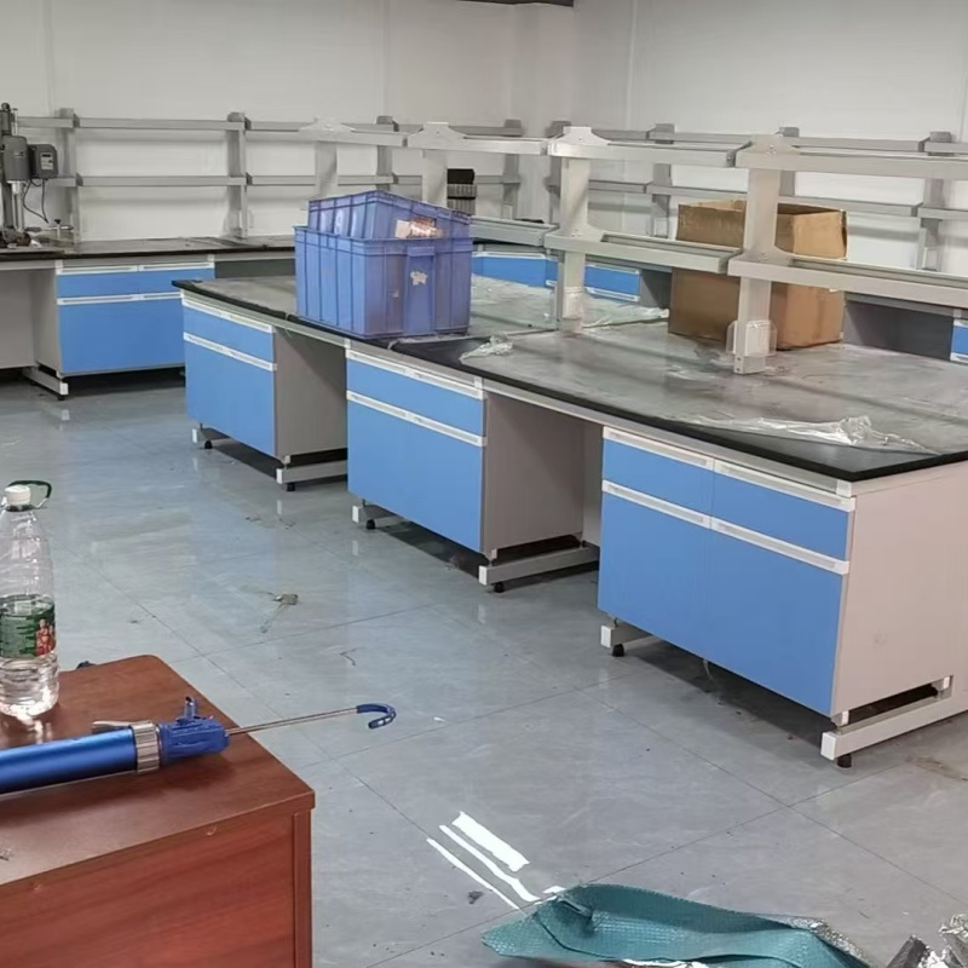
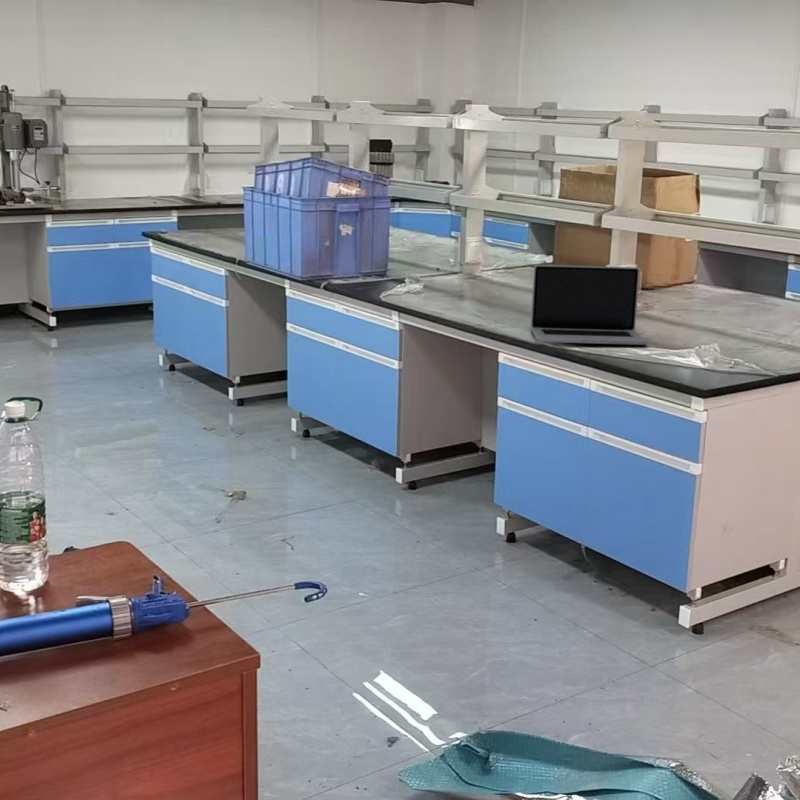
+ laptop [530,264,649,346]
